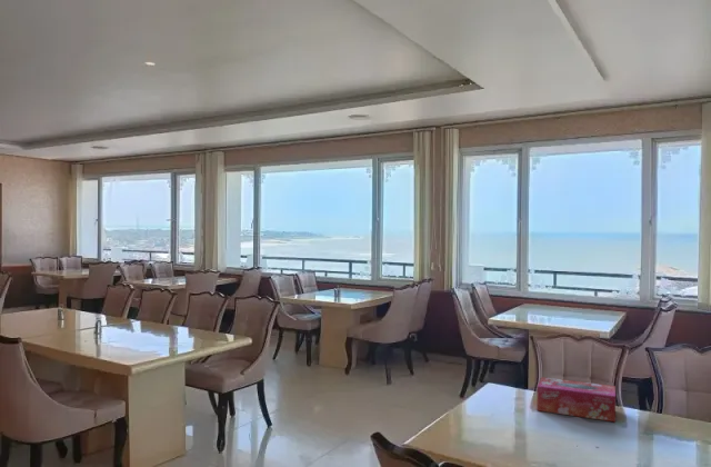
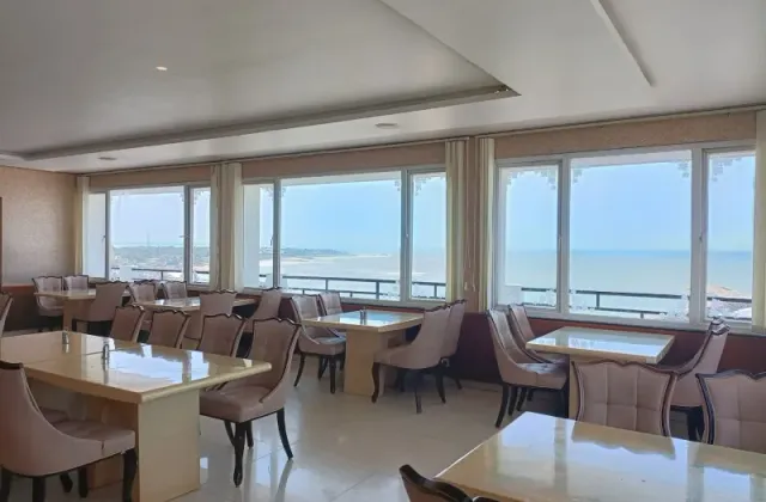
- tissue box [535,376,617,423]
